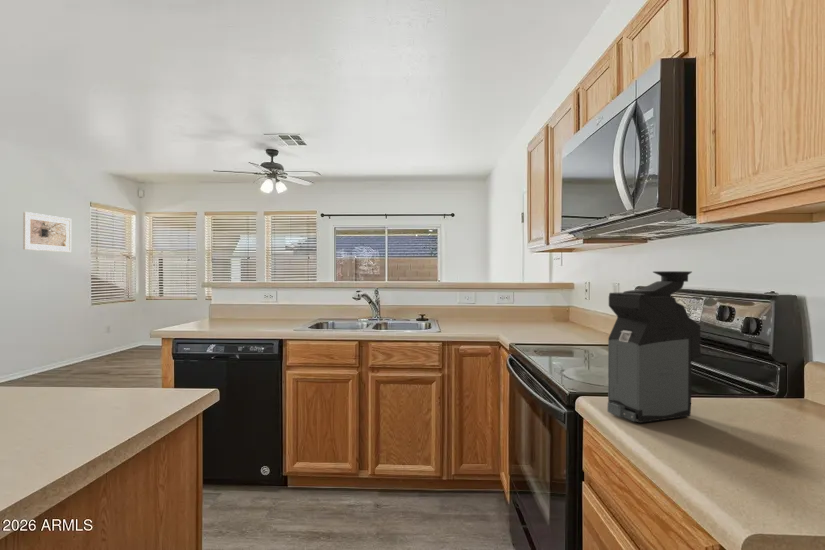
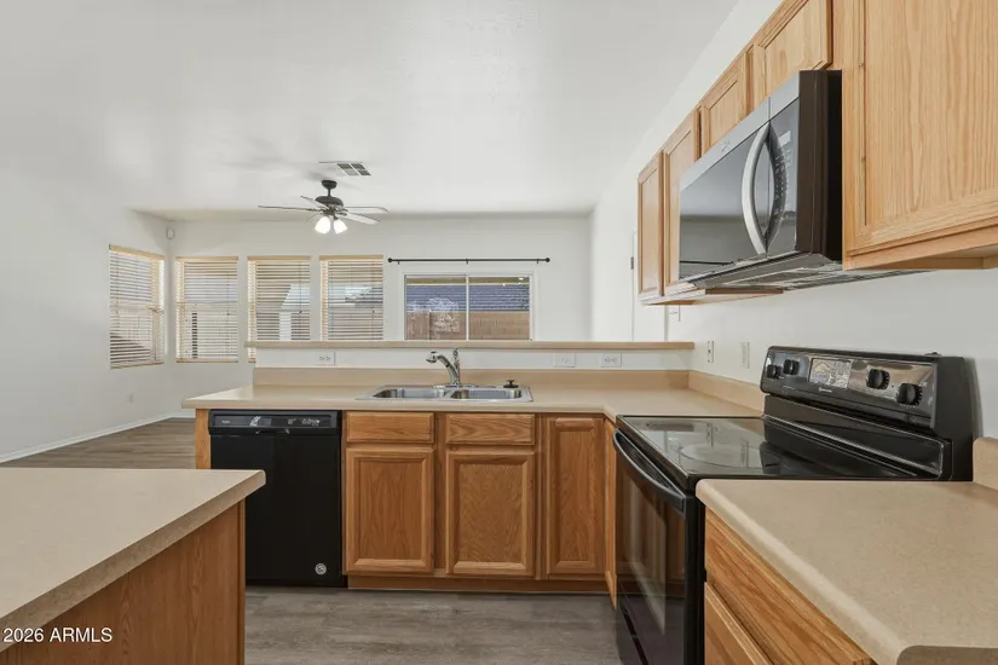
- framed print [22,211,72,253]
- coffee maker [606,270,703,424]
